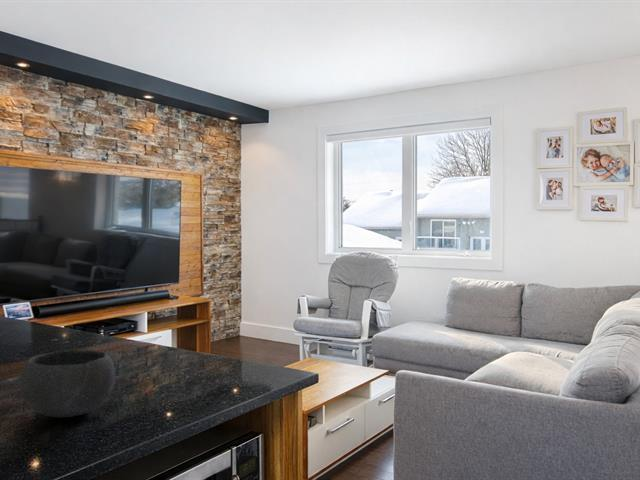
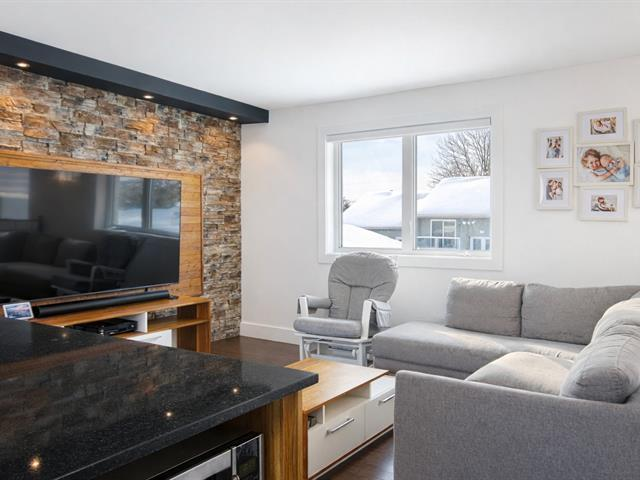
- bowl [19,349,116,419]
